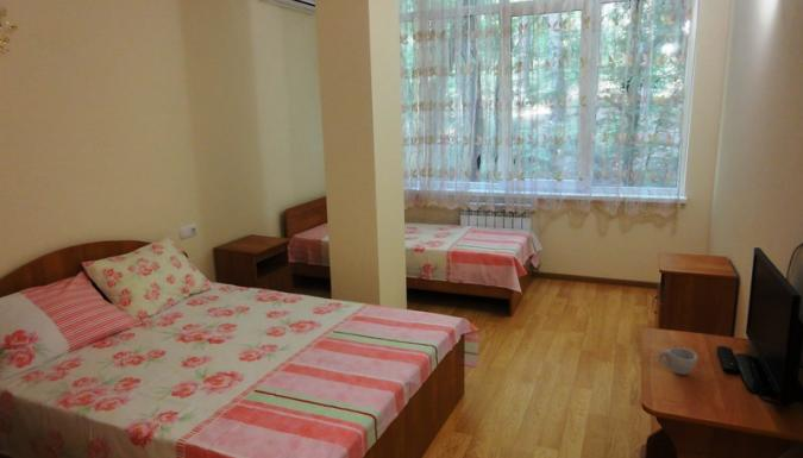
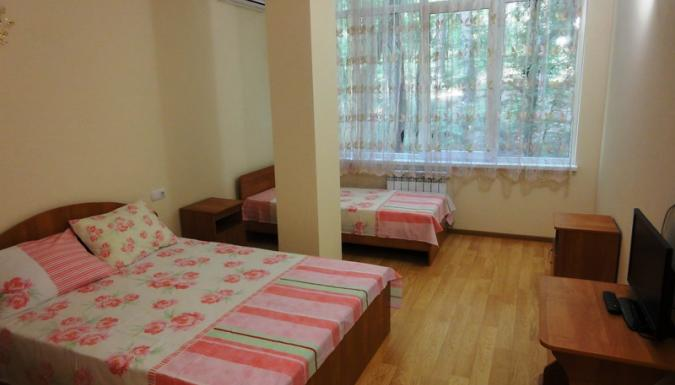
- cup [657,346,698,376]
